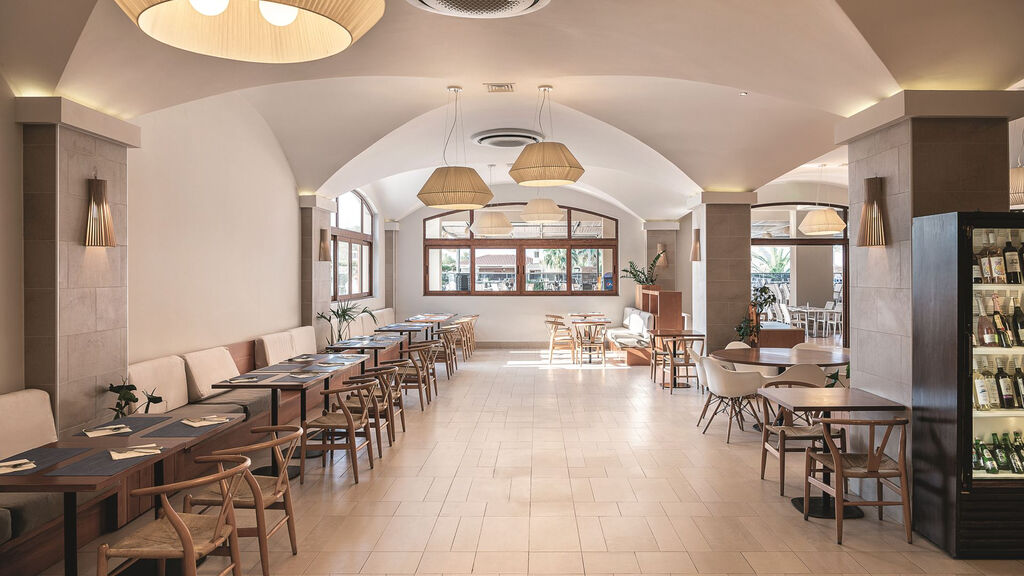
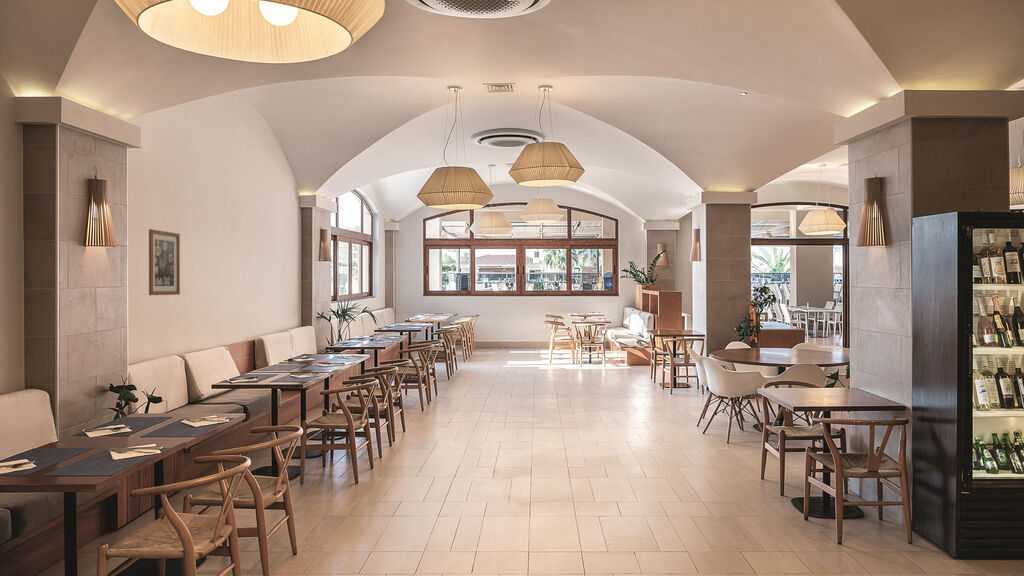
+ wall art [148,228,181,296]
